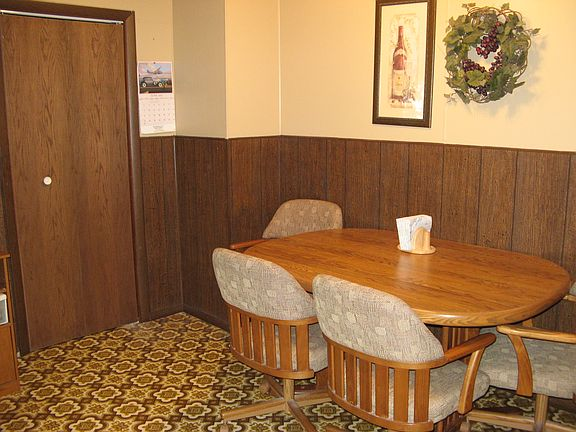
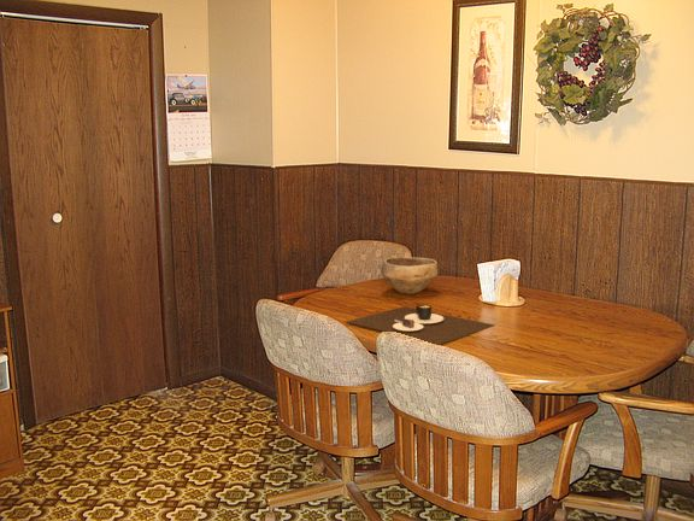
+ bowl [380,256,439,295]
+ place mat [345,304,496,346]
